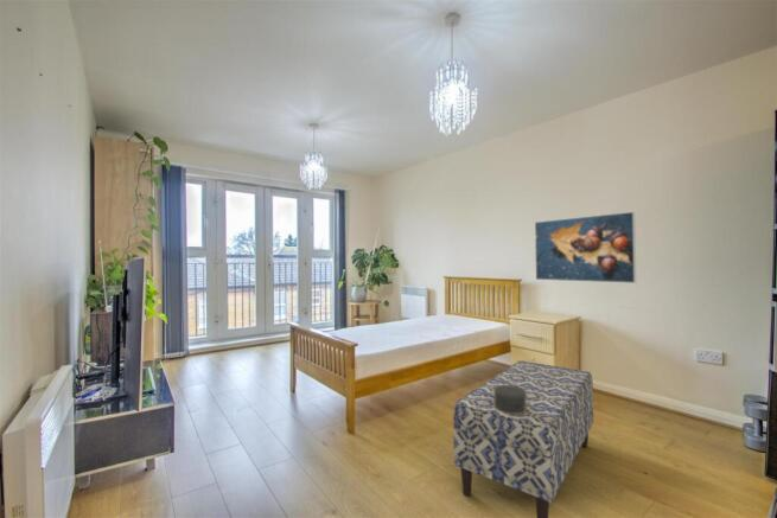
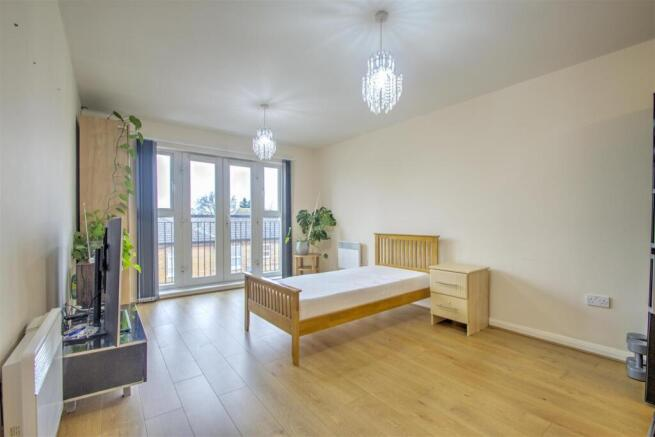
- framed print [534,211,637,284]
- bench [452,359,594,518]
- decorative box [495,385,527,414]
